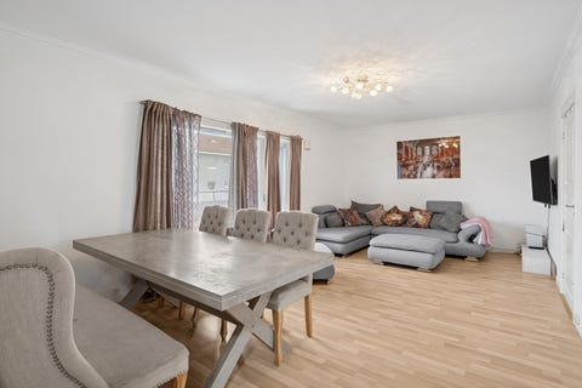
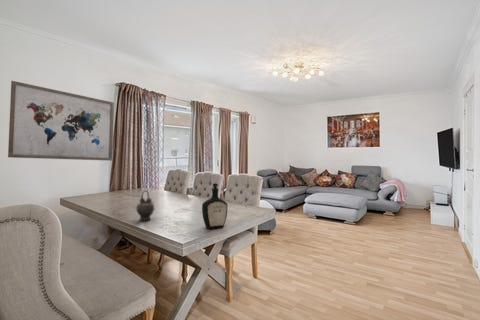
+ bottle [201,182,229,230]
+ teapot [135,189,155,221]
+ wall art [7,80,115,162]
